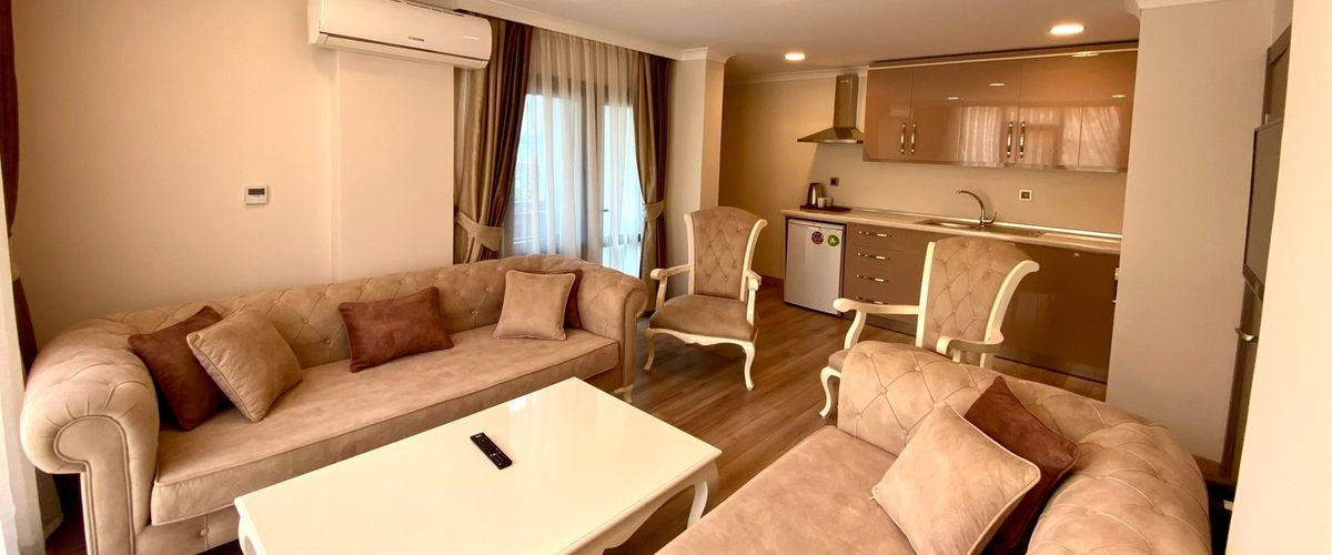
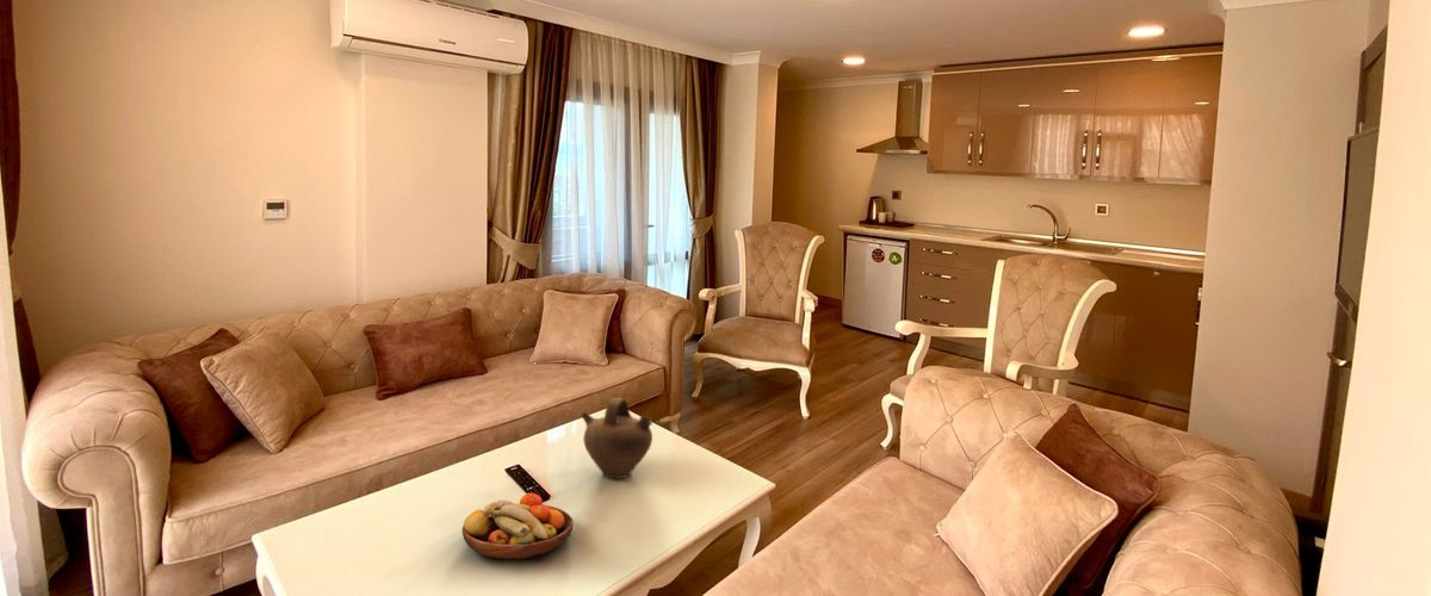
+ fruit bowl [461,492,575,560]
+ jug [581,397,653,479]
